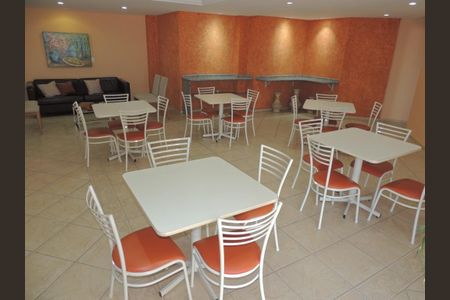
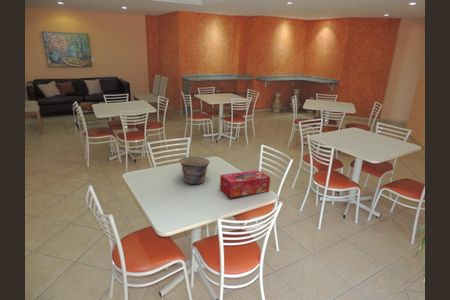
+ bowl [179,156,211,185]
+ tissue box [219,169,271,199]
